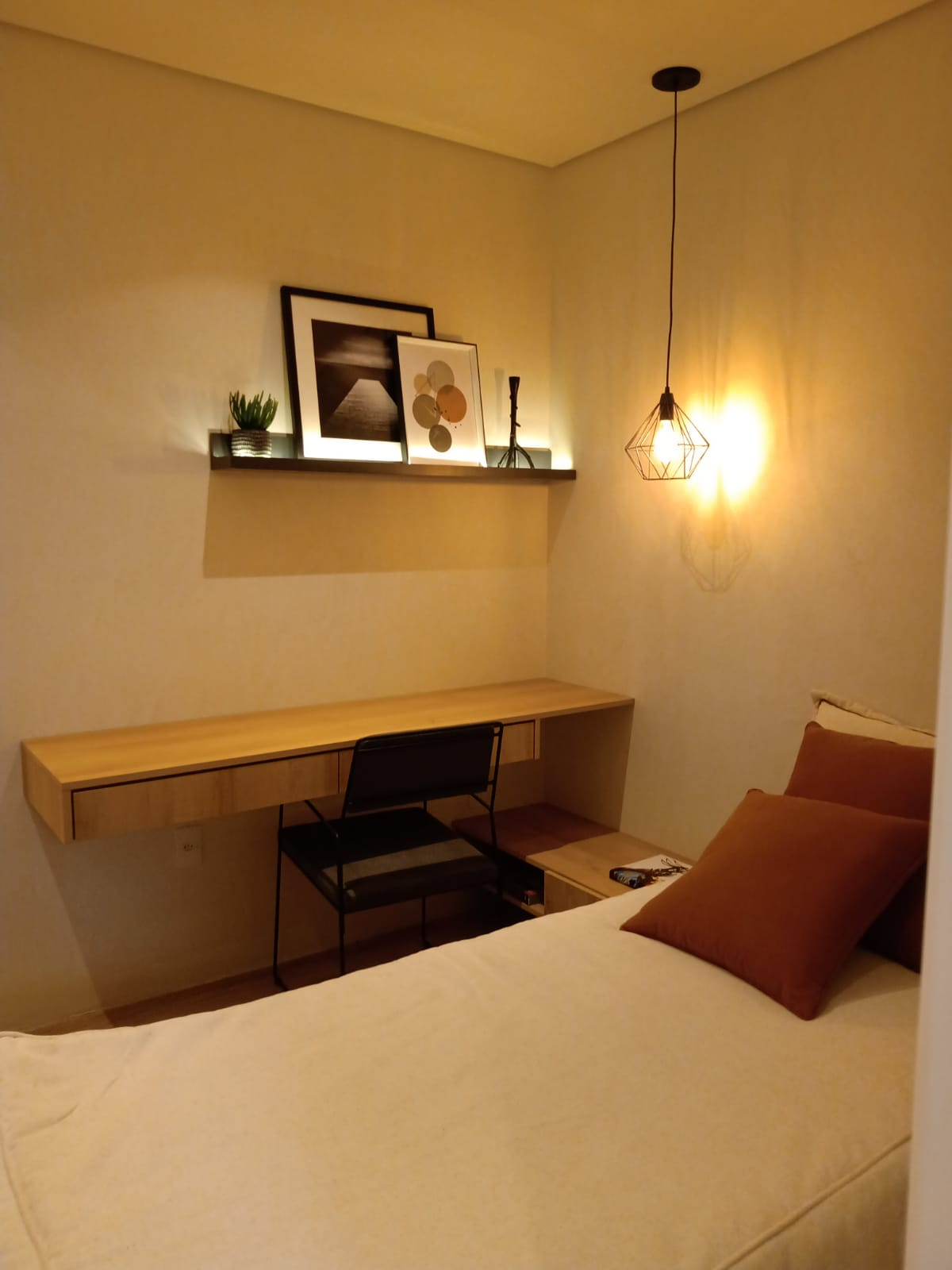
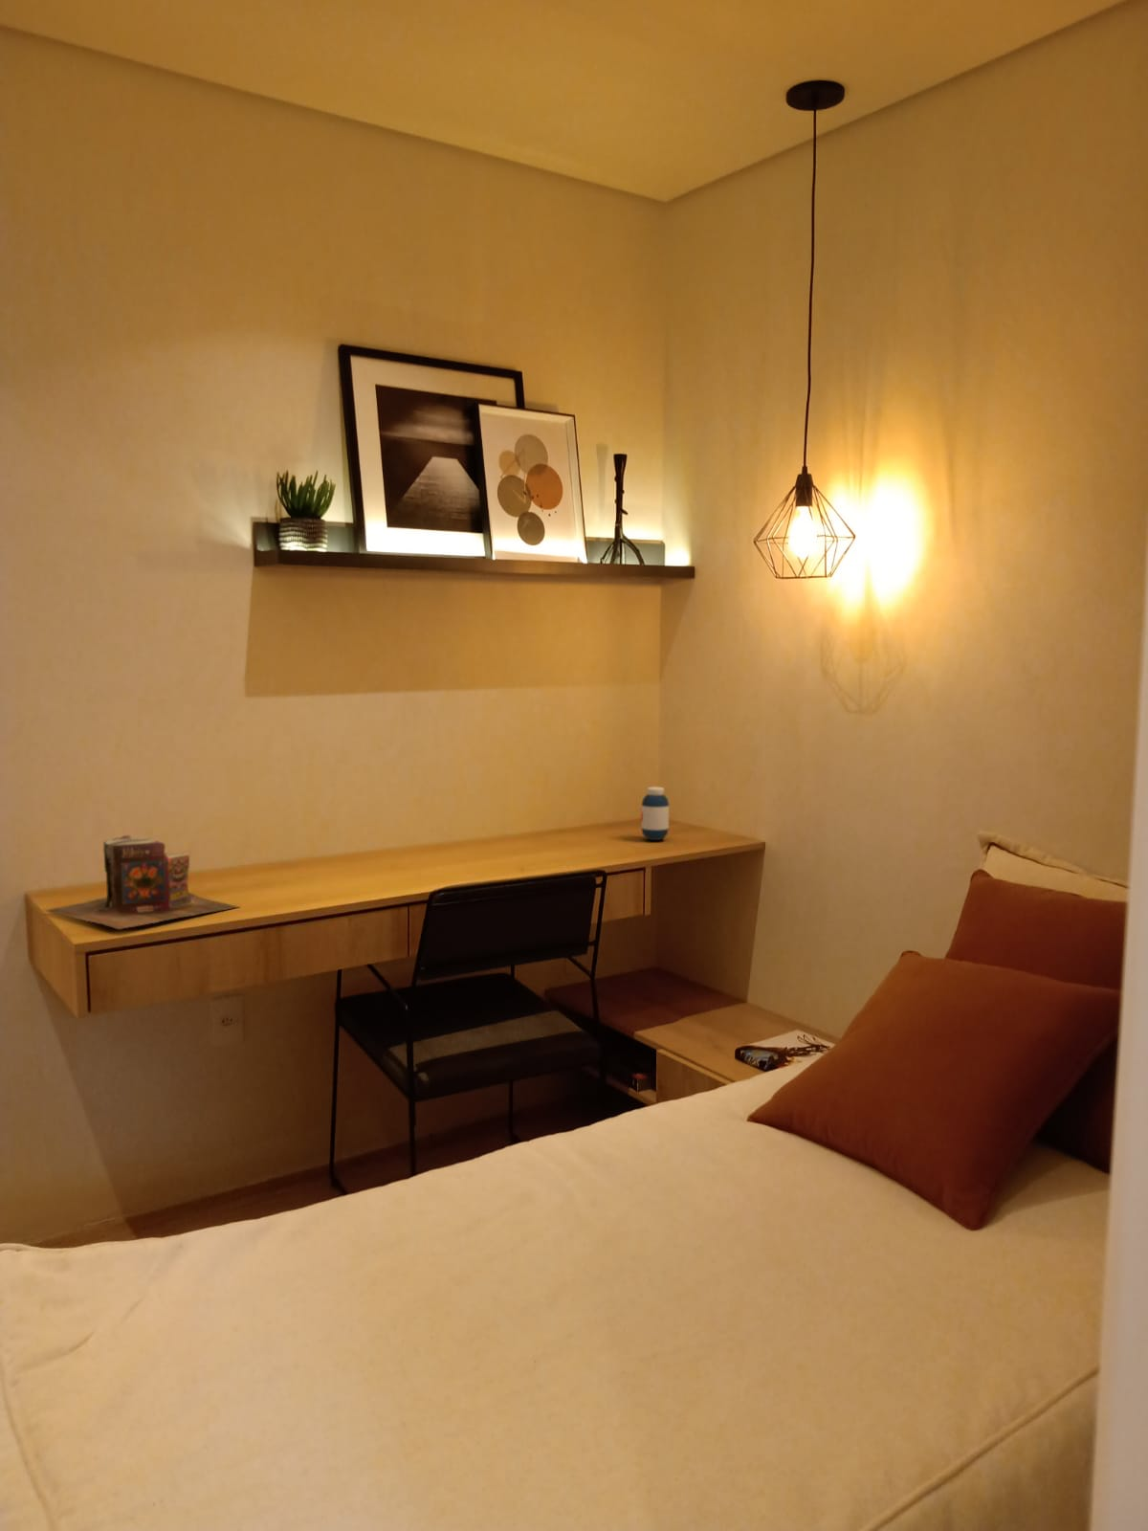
+ books [43,834,240,931]
+ medicine bottle [640,786,669,841]
